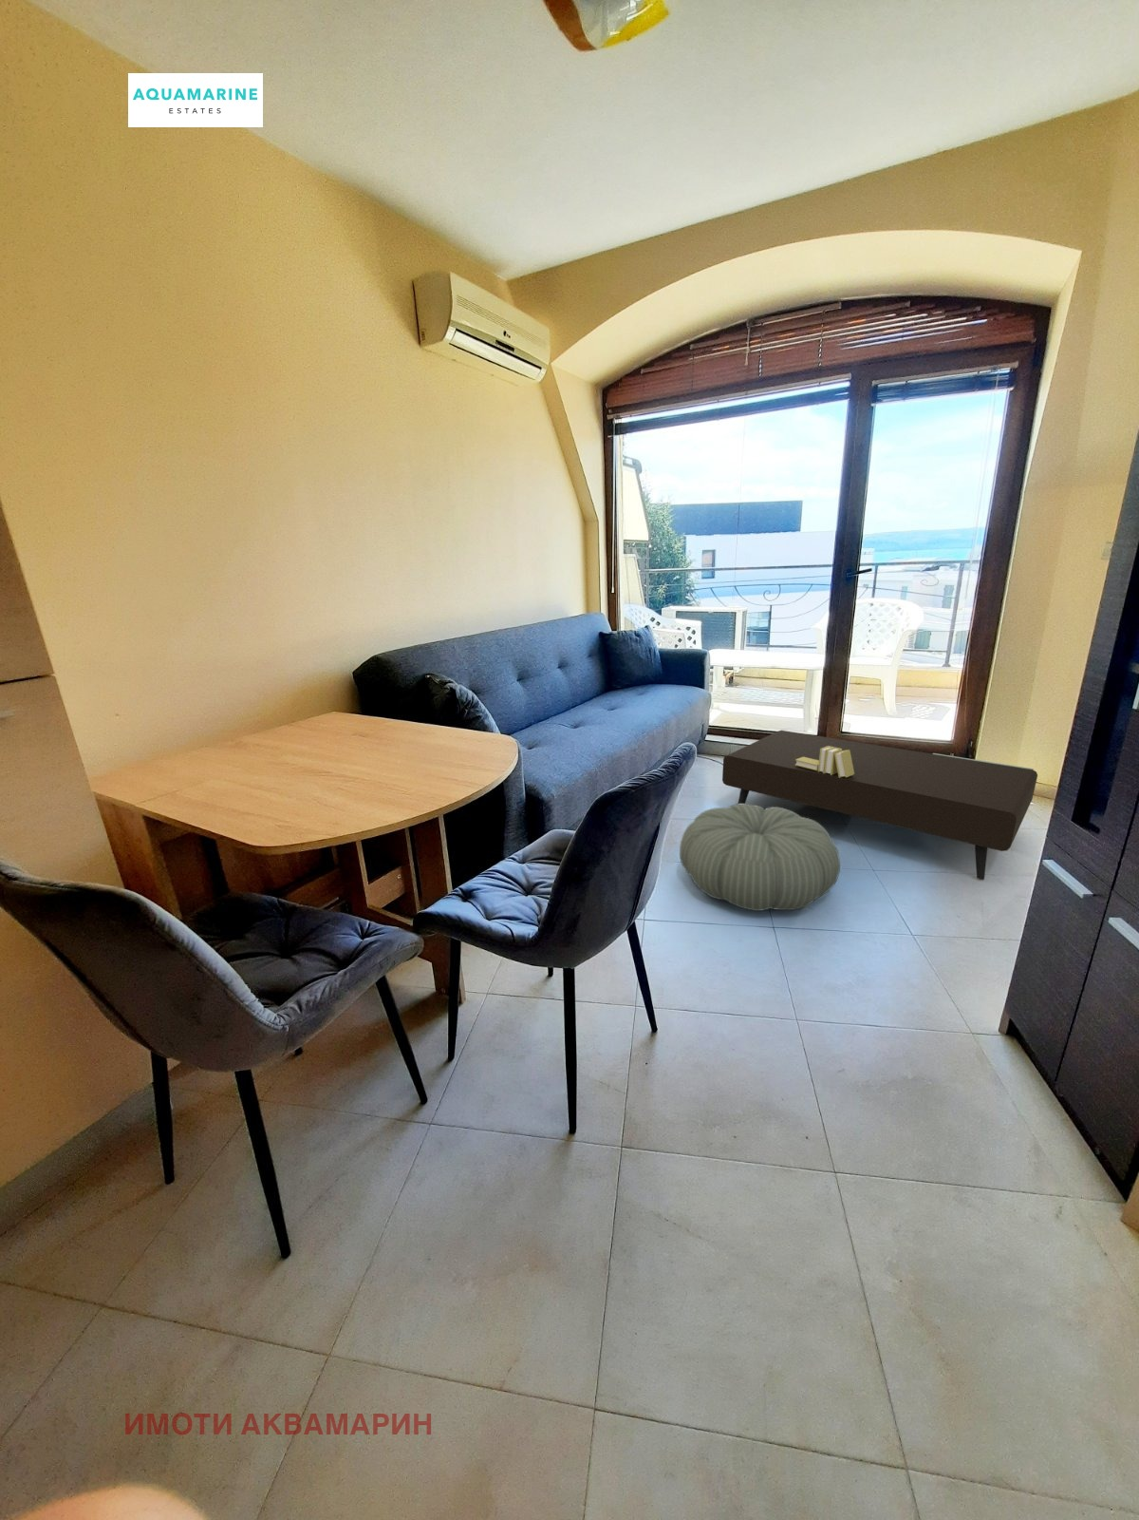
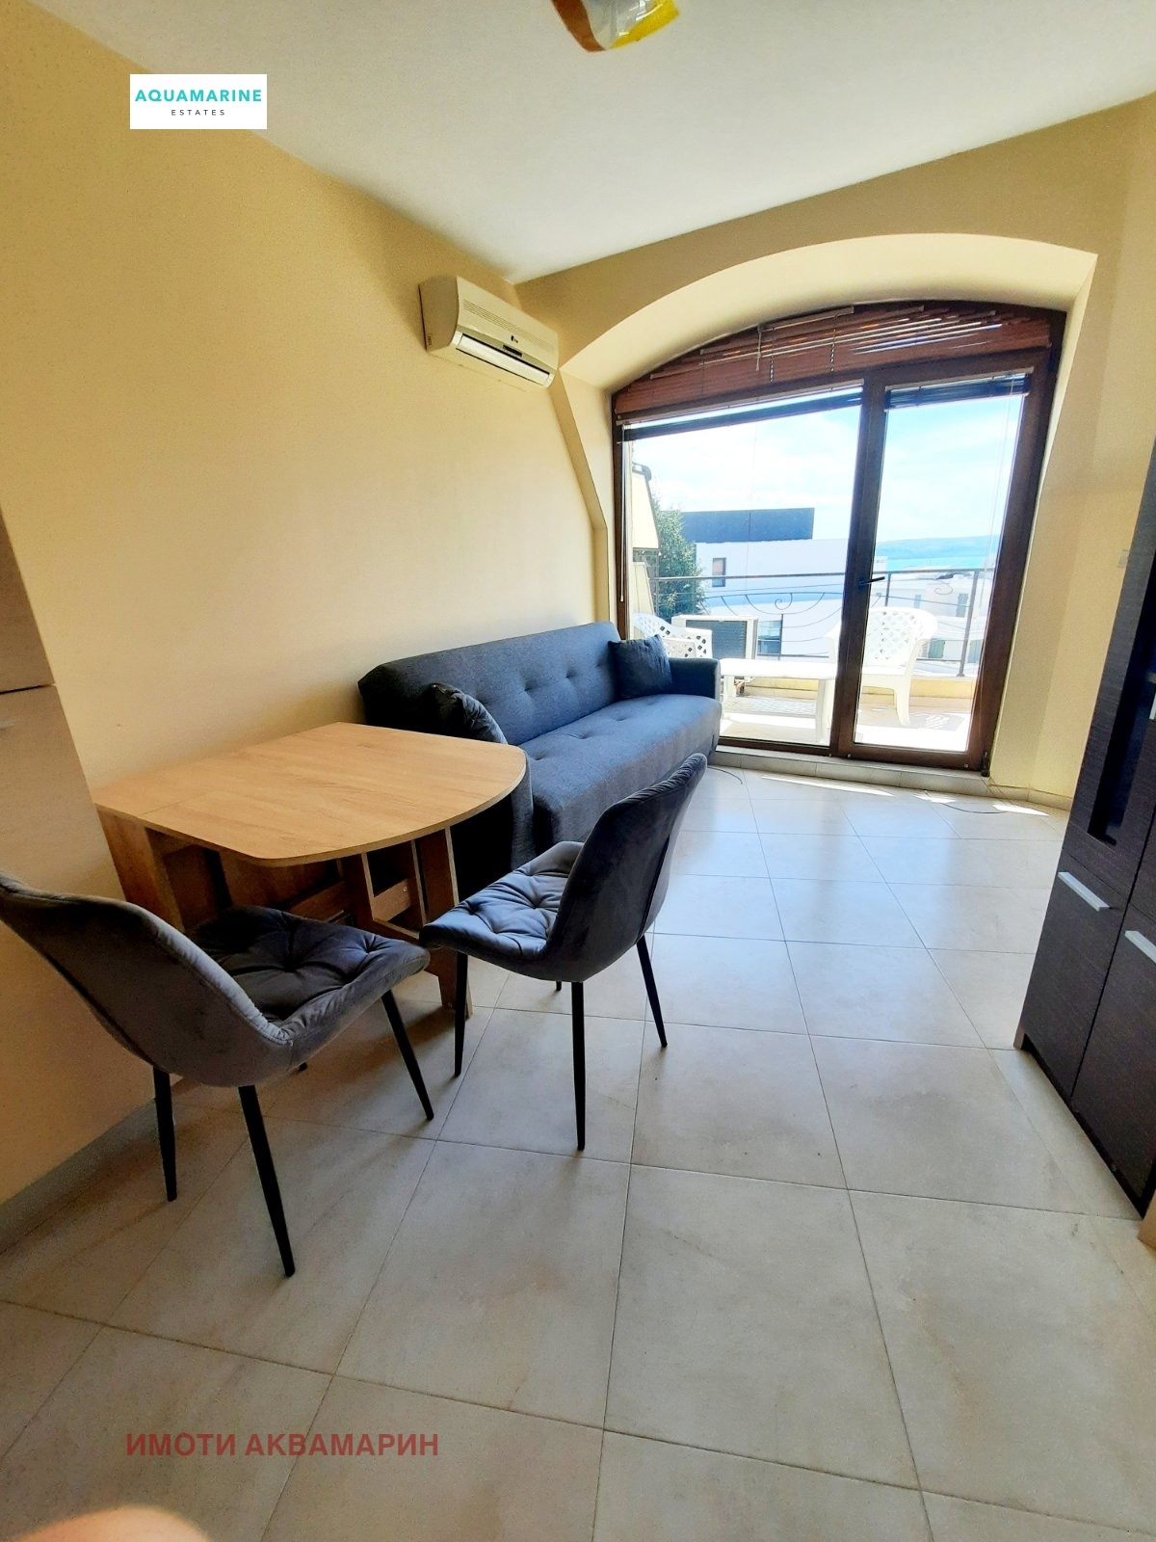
- pouf [678,803,841,912]
- books [796,746,854,778]
- coffee table [721,730,1038,881]
